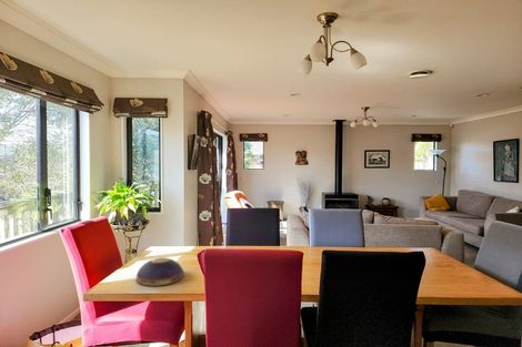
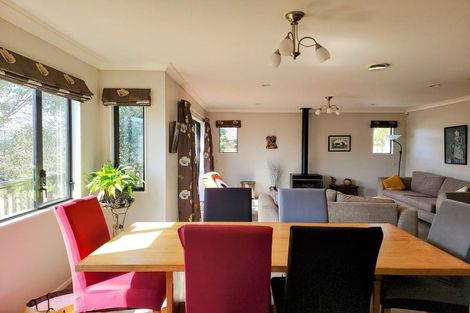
- decorative bowl [134,257,185,287]
